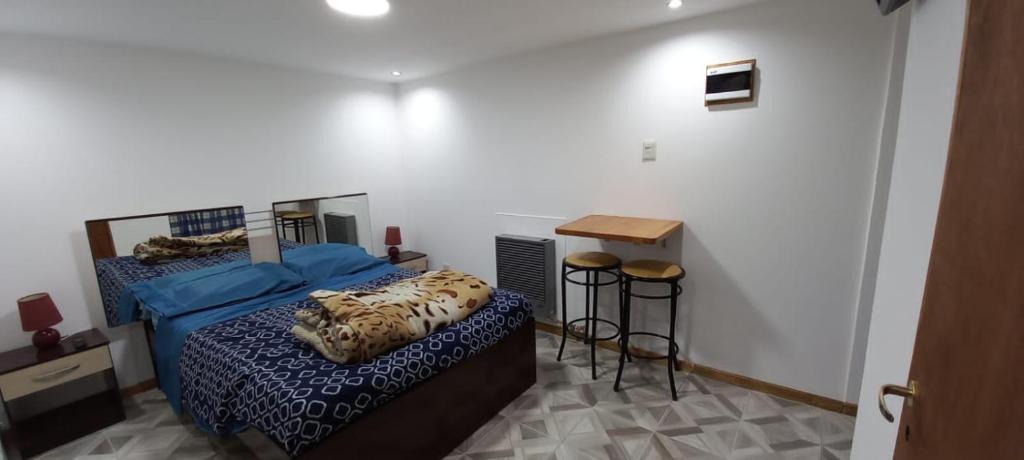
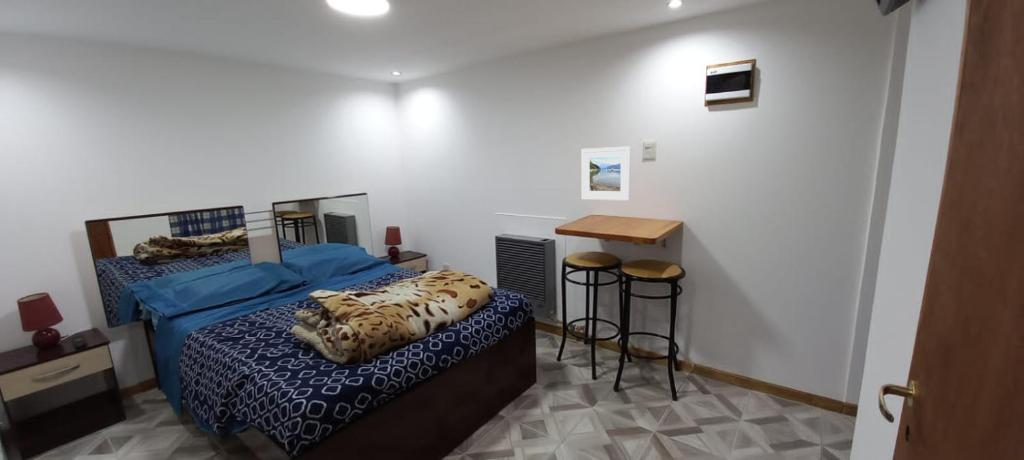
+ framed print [580,145,632,202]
